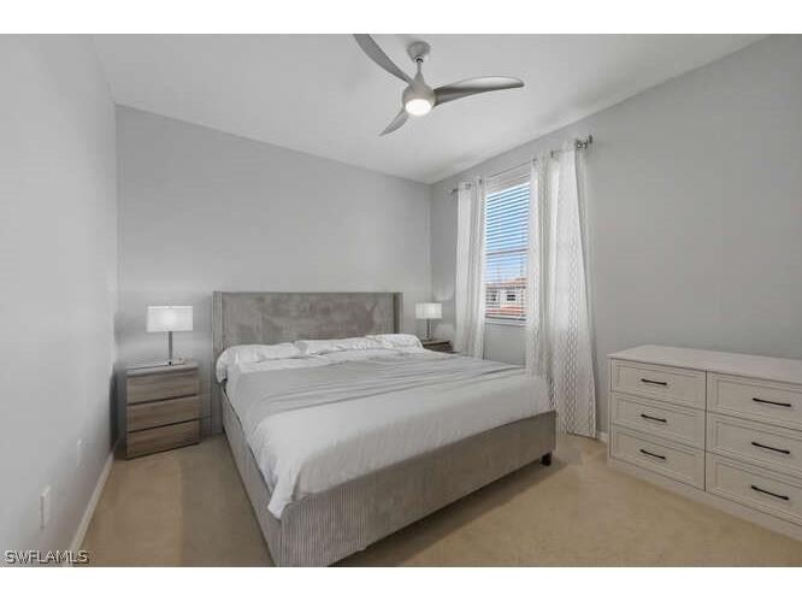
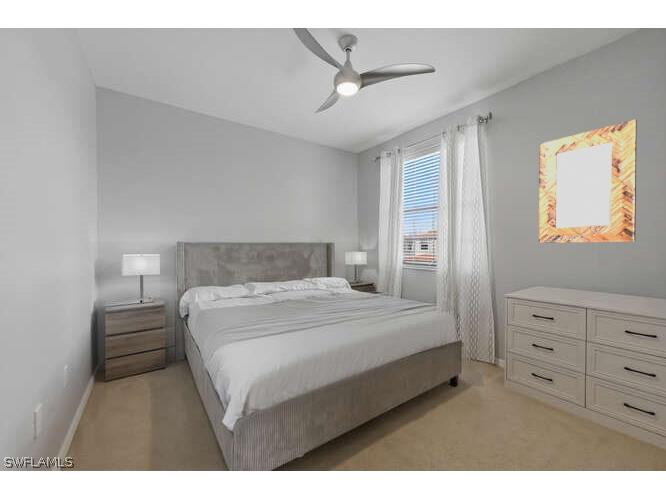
+ home mirror [538,119,638,244]
